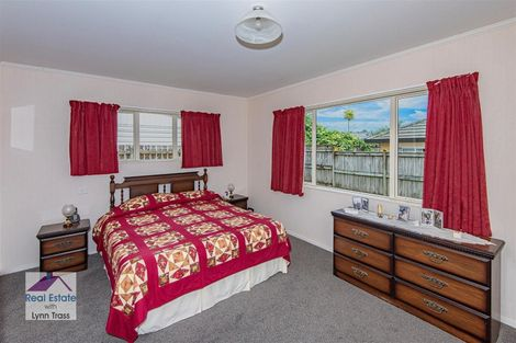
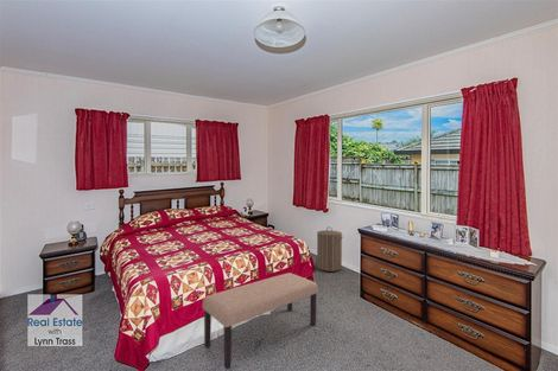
+ bench [202,271,319,370]
+ laundry hamper [316,226,343,273]
